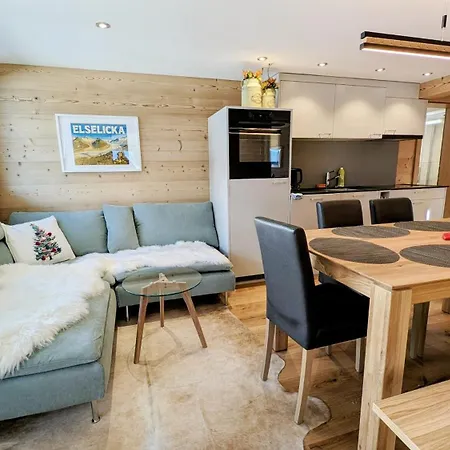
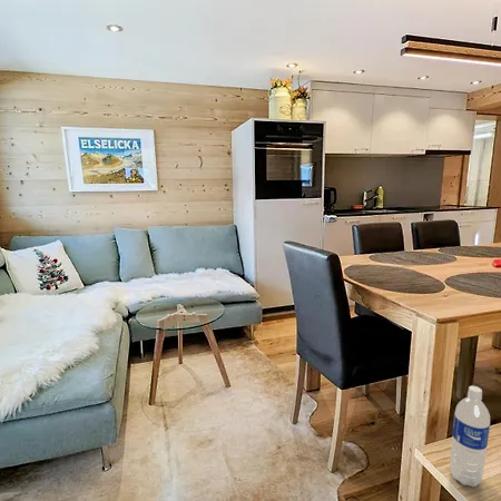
+ water bottle [449,385,491,488]
